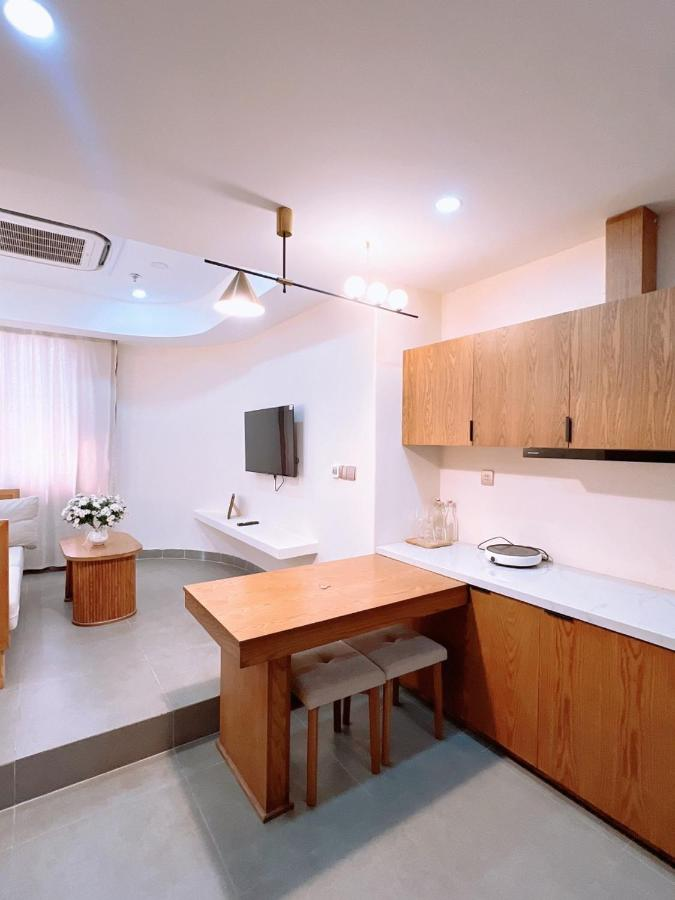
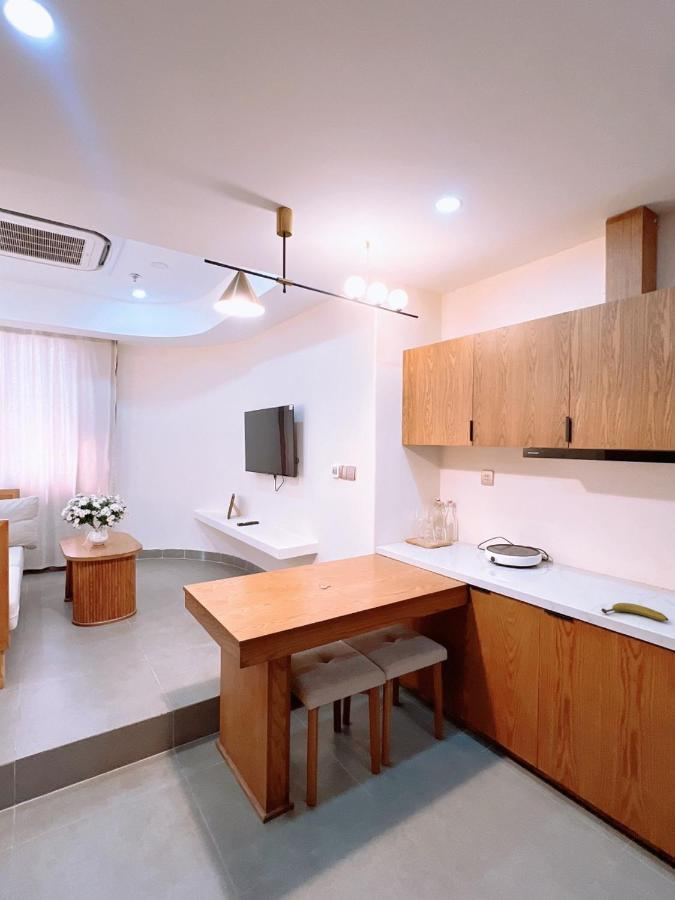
+ fruit [600,602,669,622]
